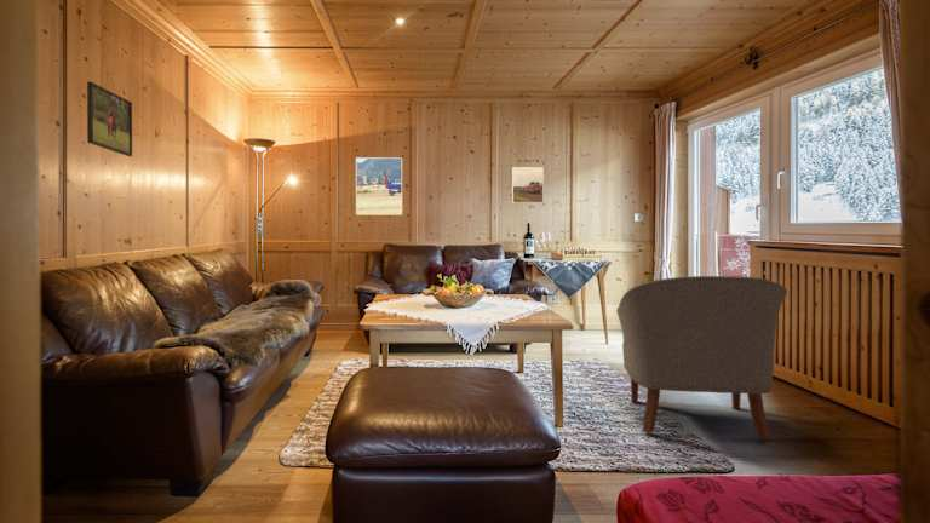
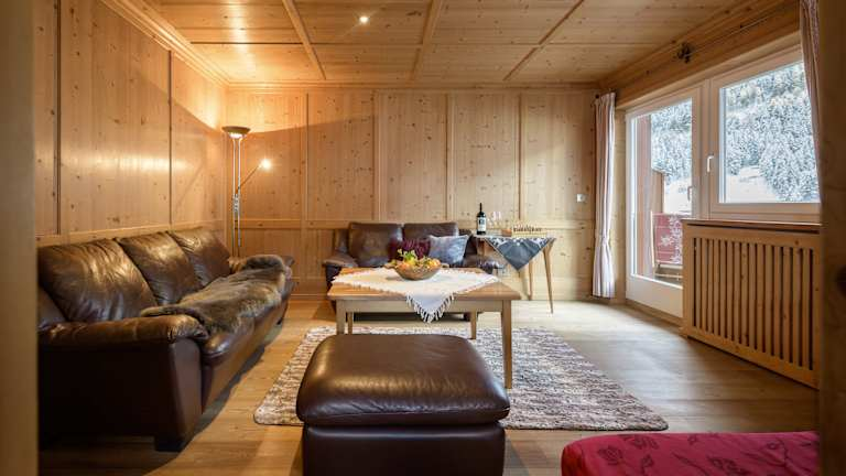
- chair [615,275,788,441]
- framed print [511,166,545,205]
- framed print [355,156,403,215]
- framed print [86,80,133,157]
